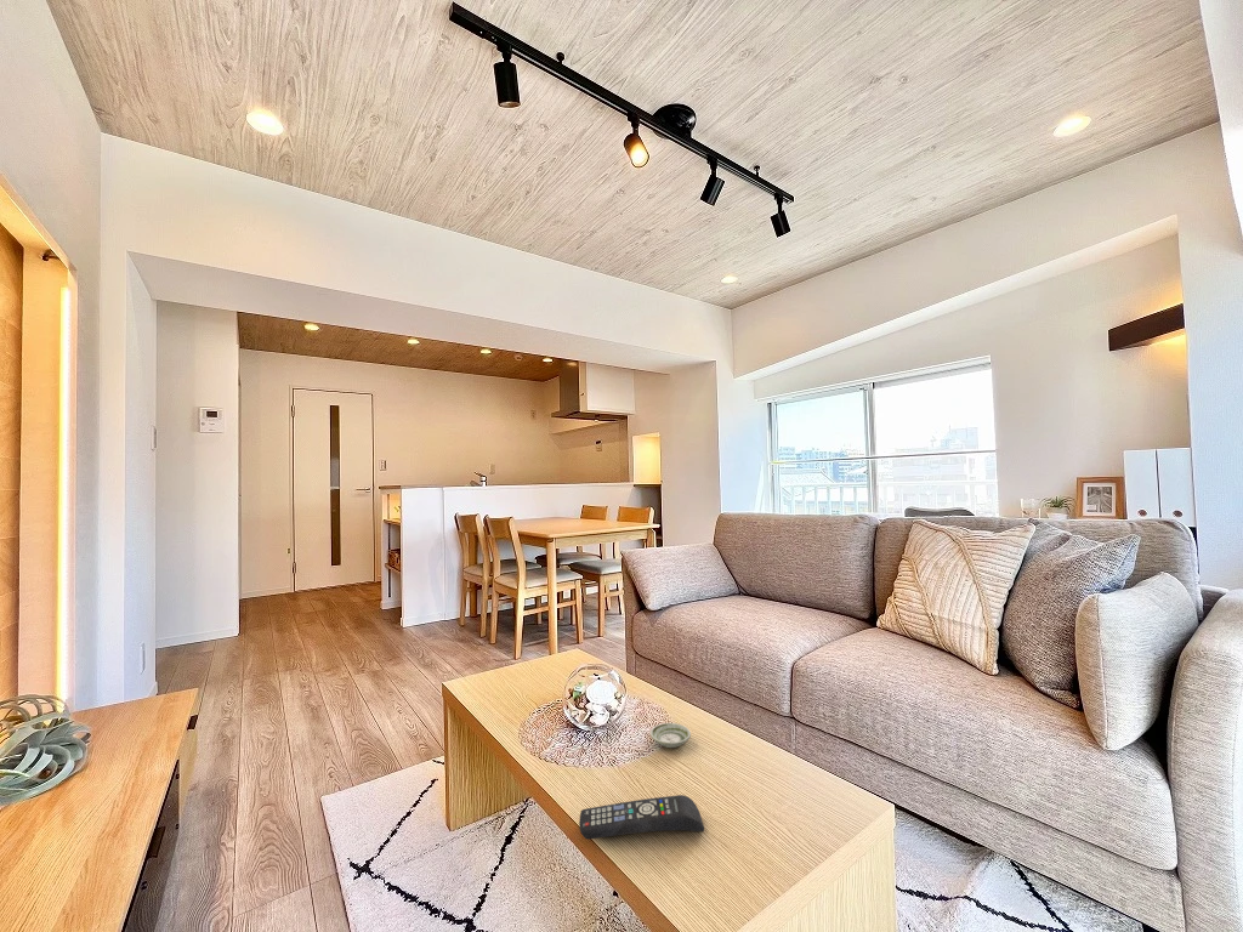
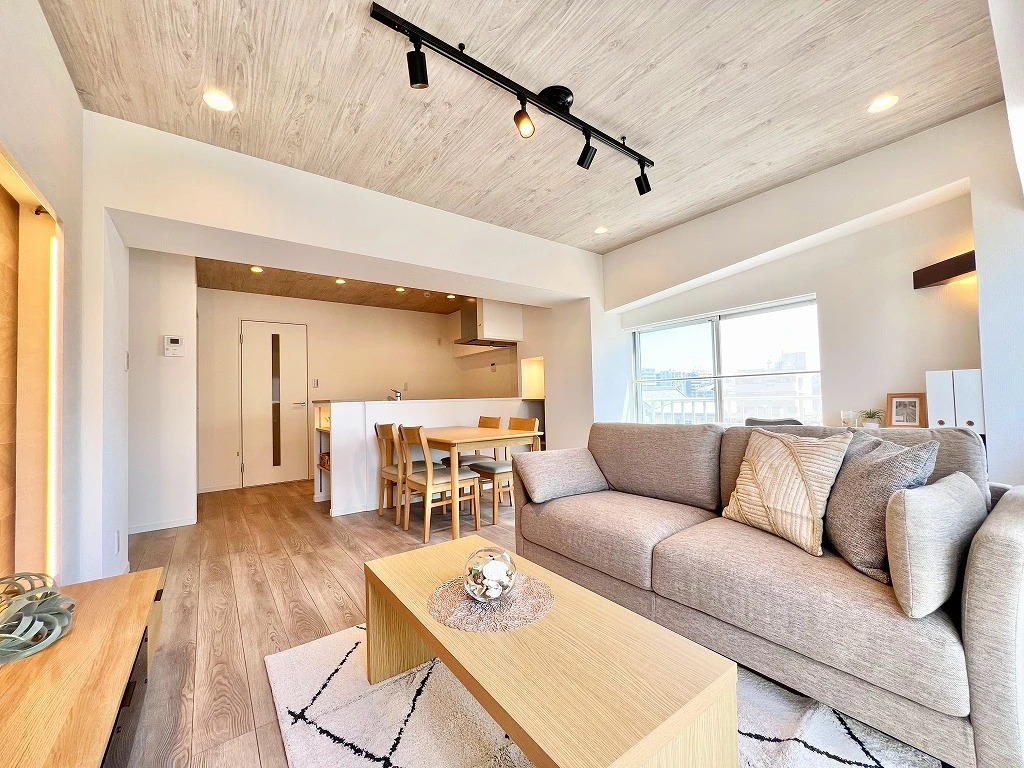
- saucer [649,722,692,749]
- remote control [578,794,705,841]
